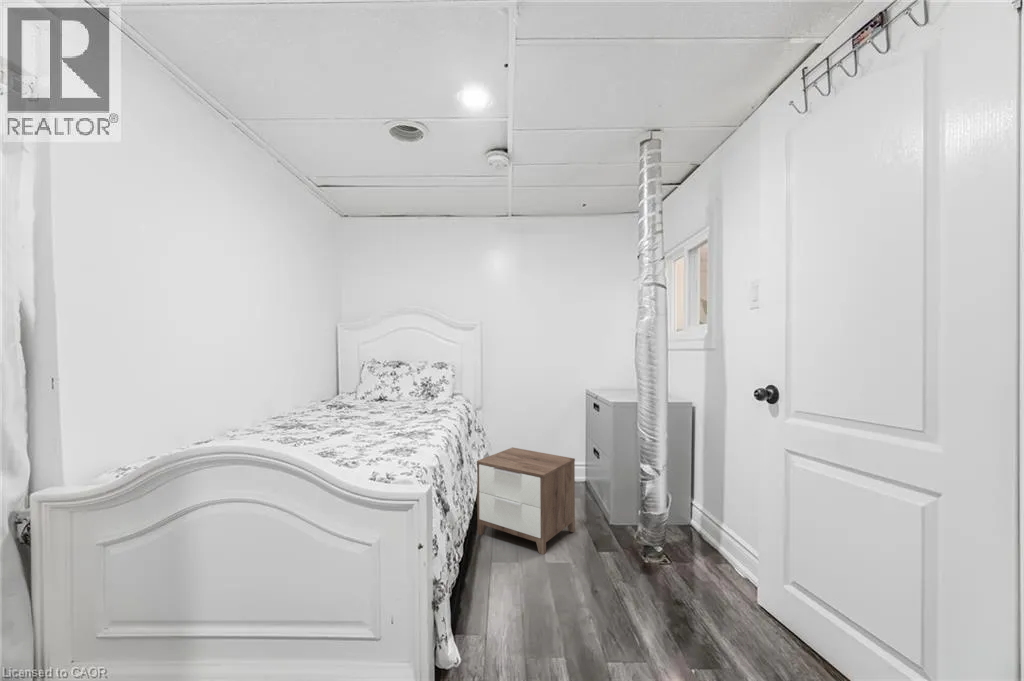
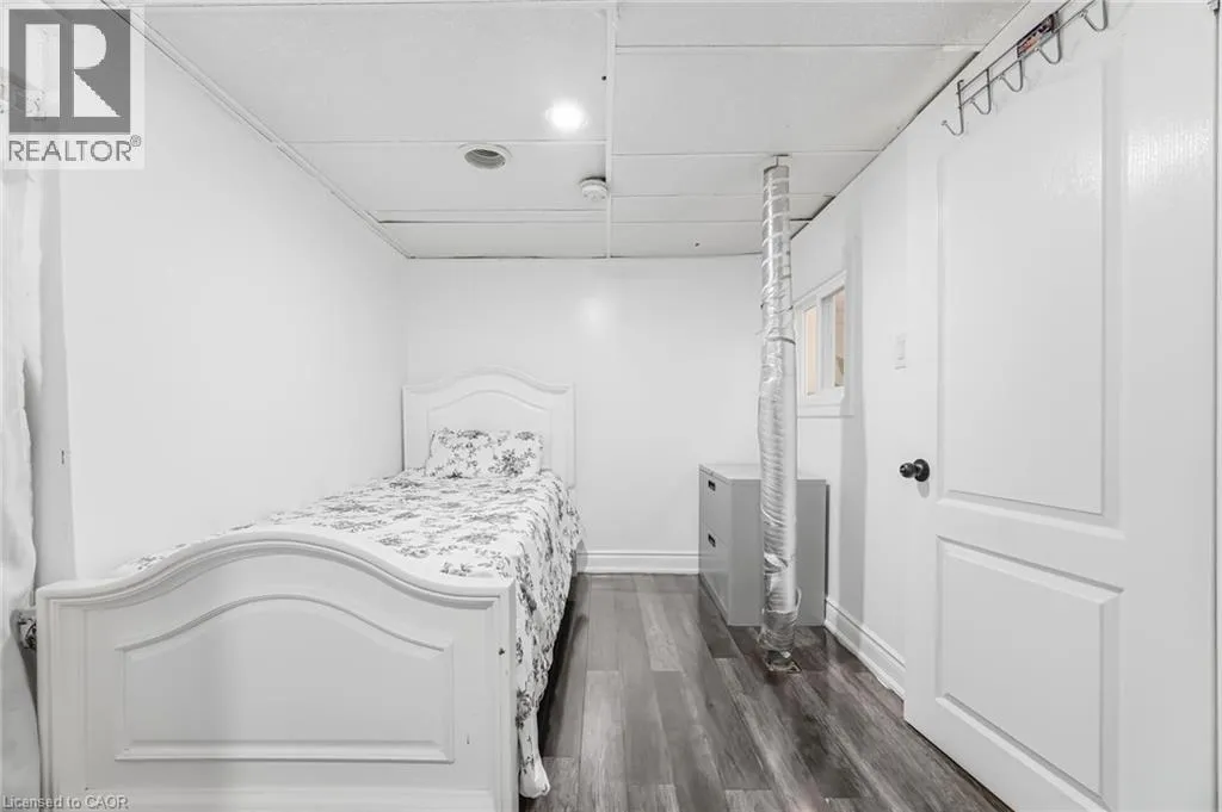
- nightstand [476,447,576,556]
